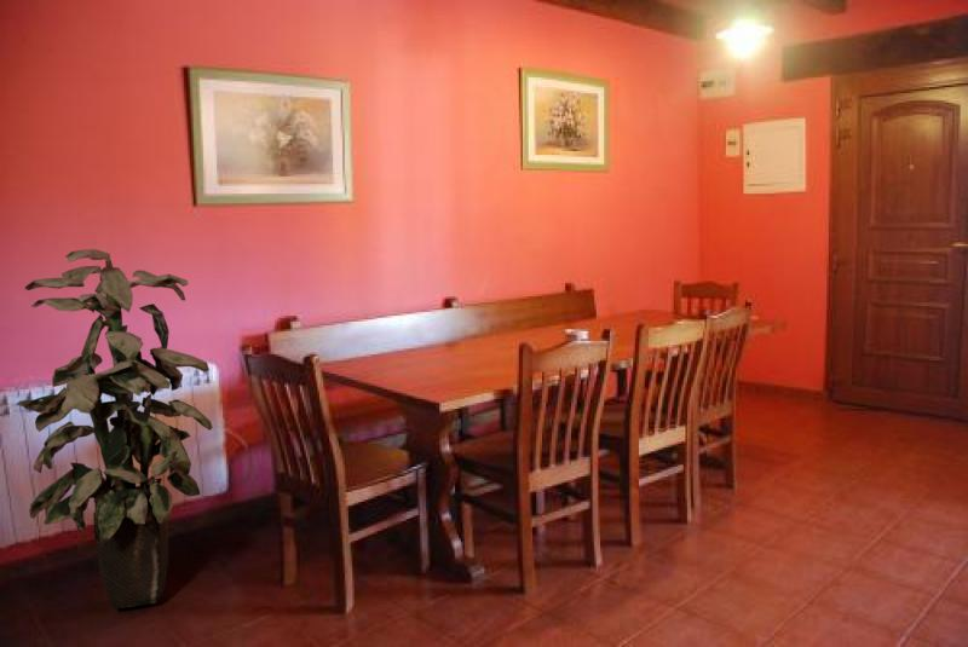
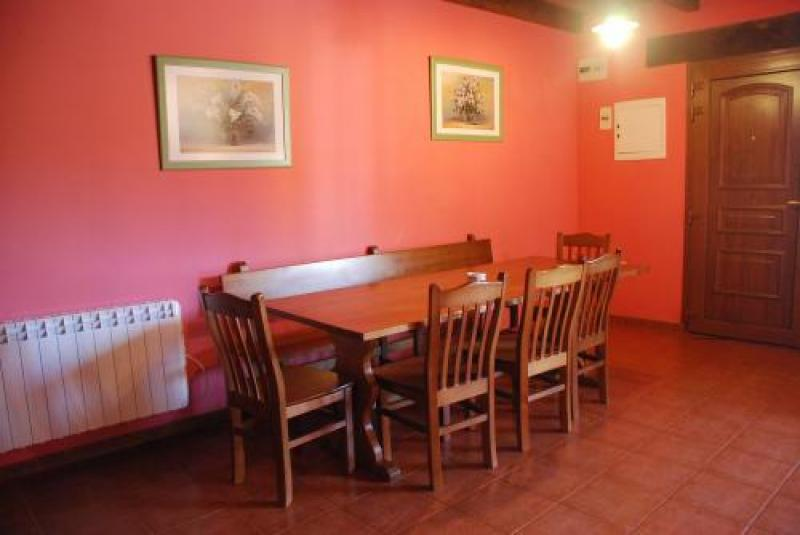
- indoor plant [15,248,214,610]
